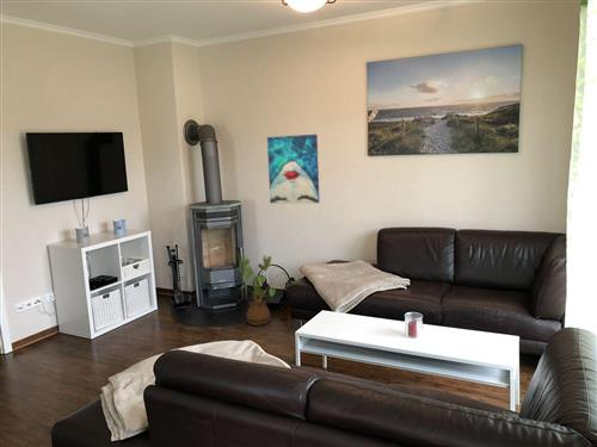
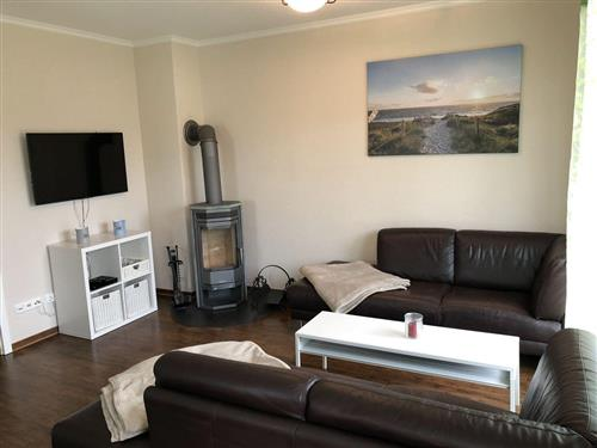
- wall art [266,134,321,205]
- house plant [238,254,291,327]
